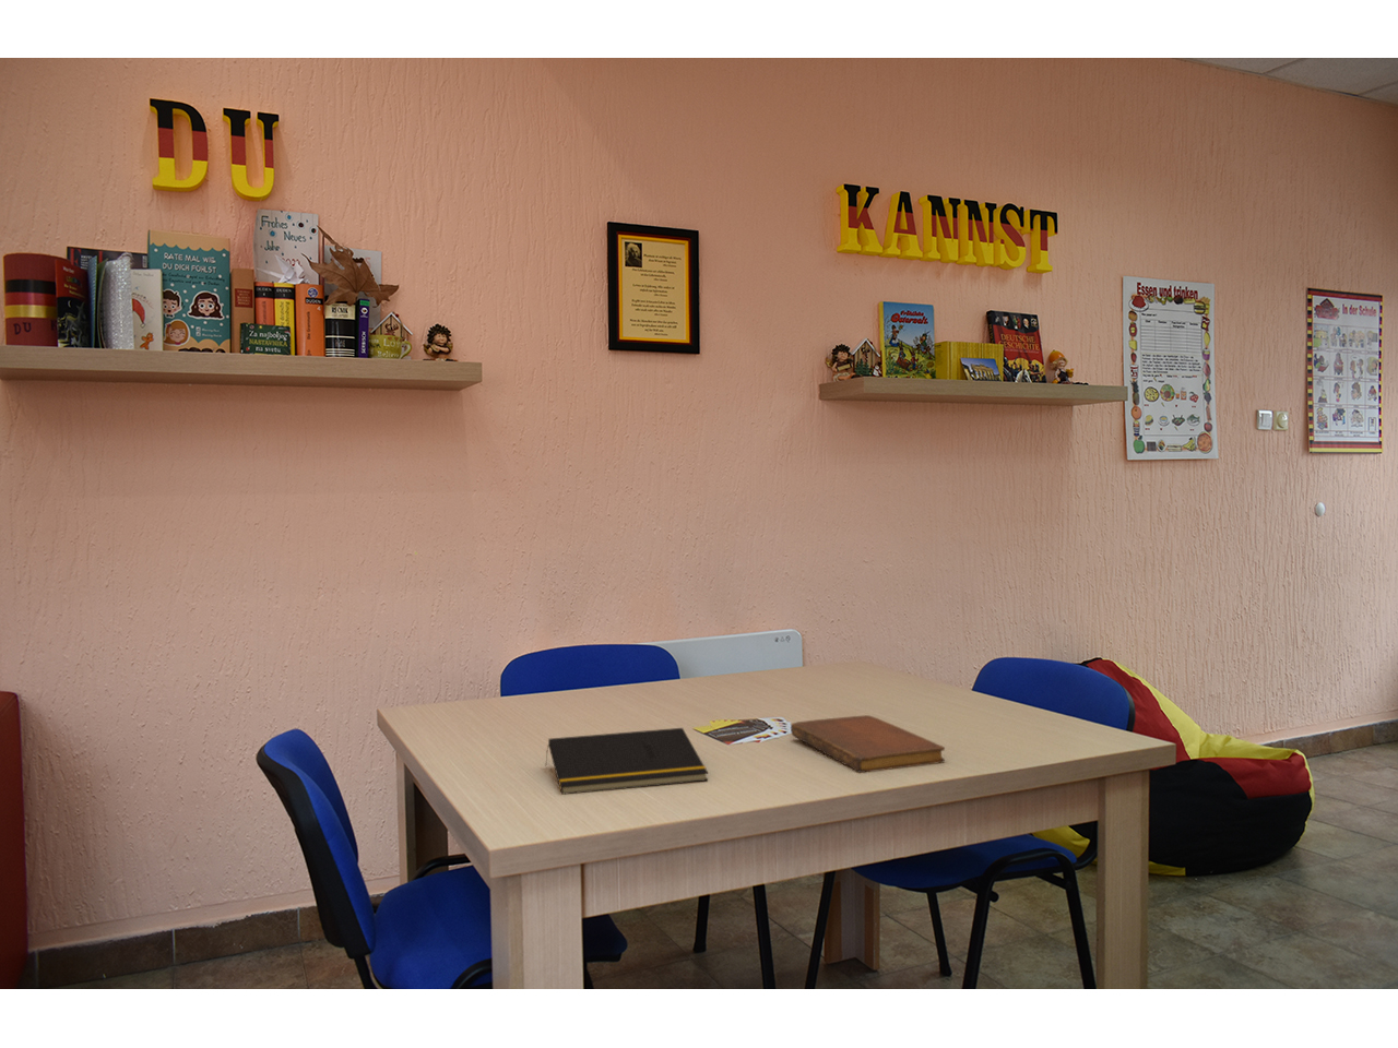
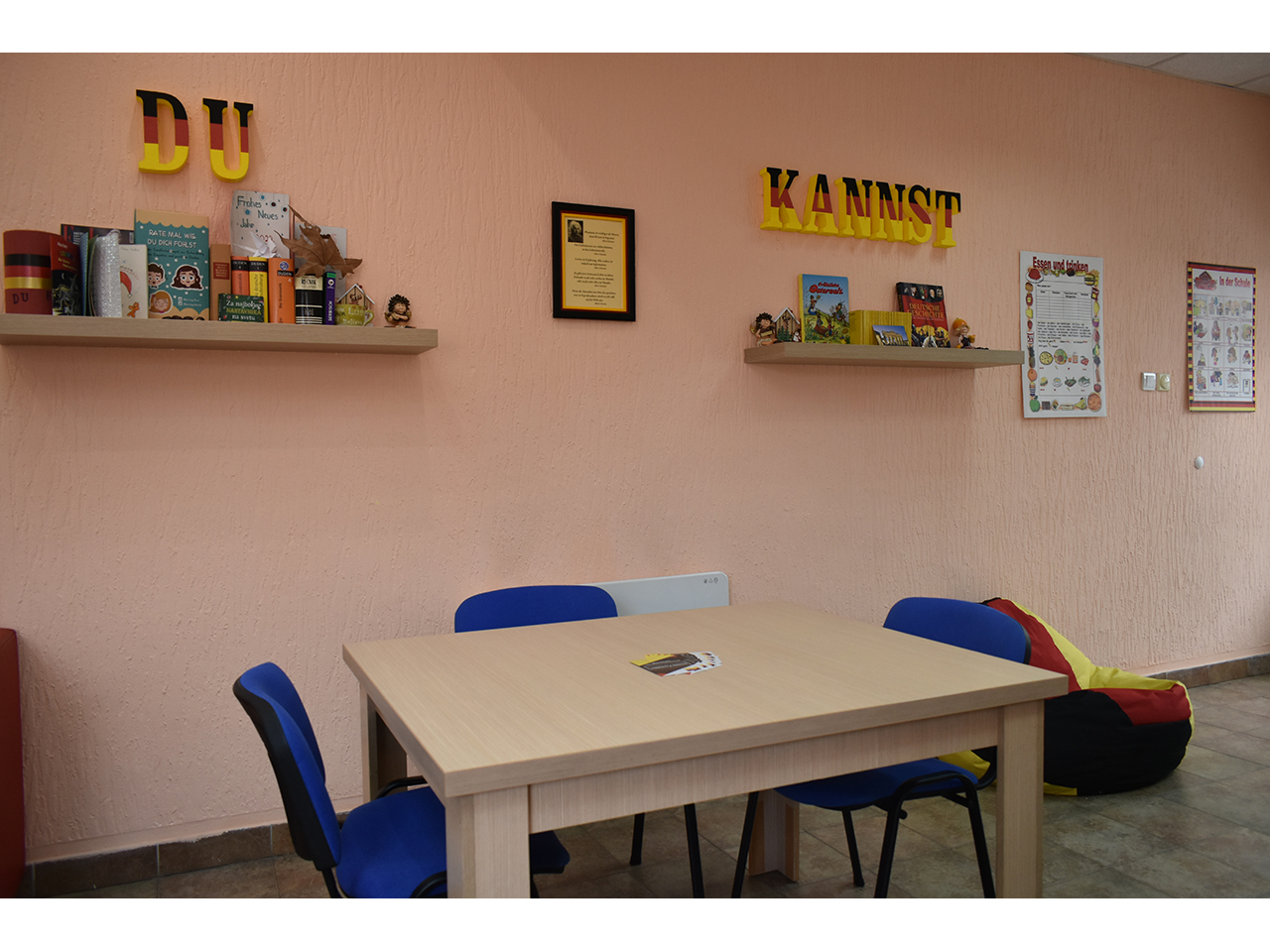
- notepad [544,727,709,796]
- notebook [789,714,946,774]
